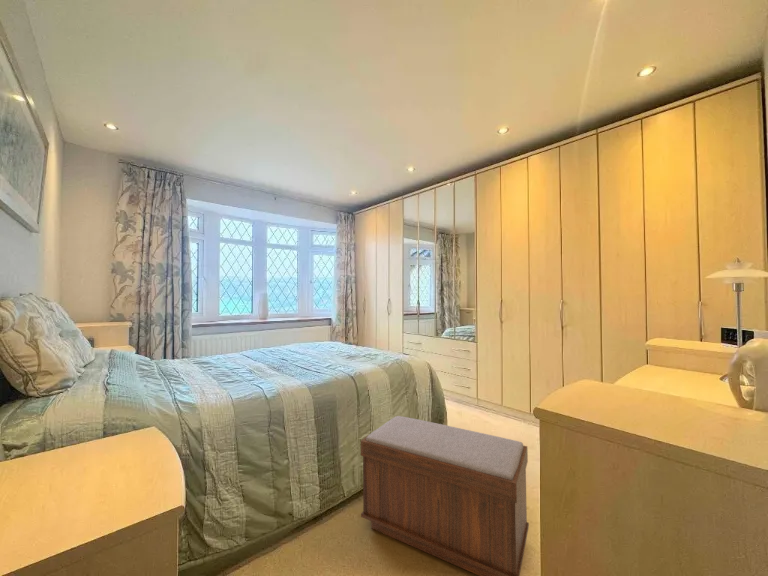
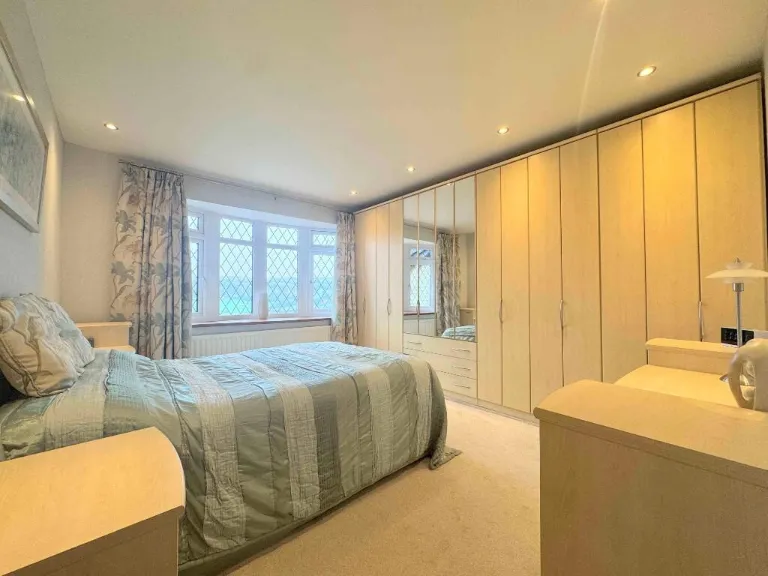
- bench [360,415,530,576]
